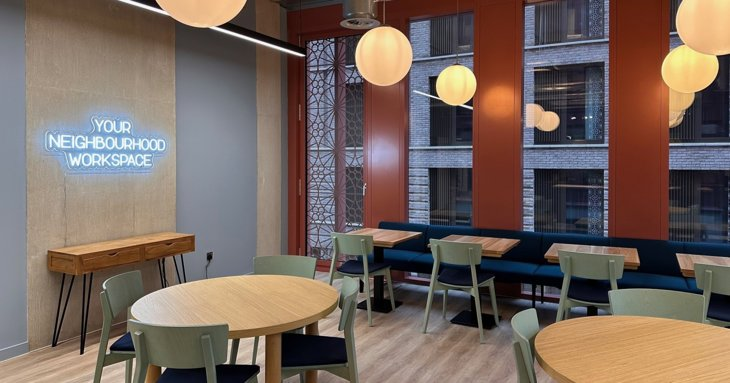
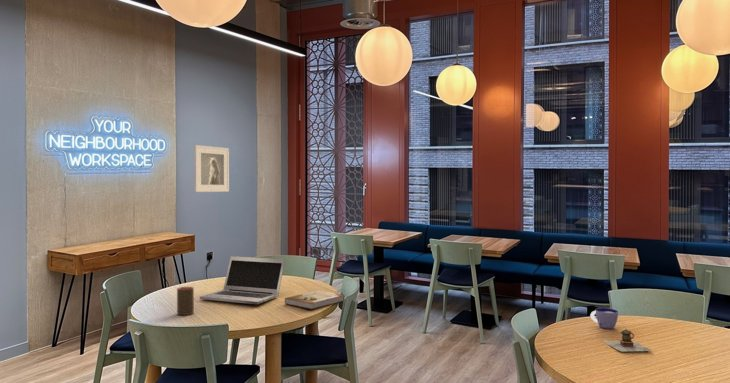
+ laptop [199,255,286,305]
+ teapot [602,328,653,353]
+ cup [590,307,619,330]
+ cup [176,286,195,316]
+ book [284,290,345,310]
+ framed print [193,144,230,193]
